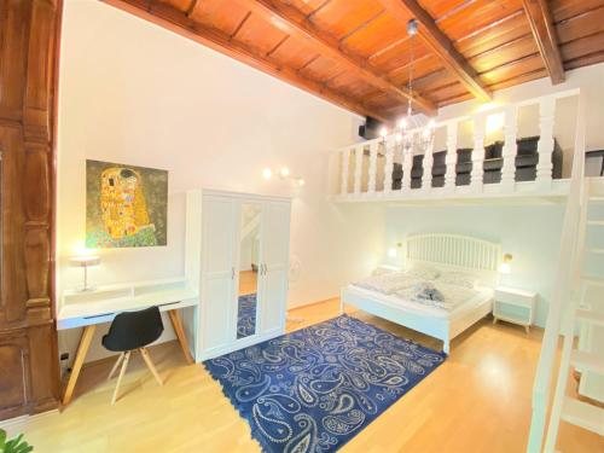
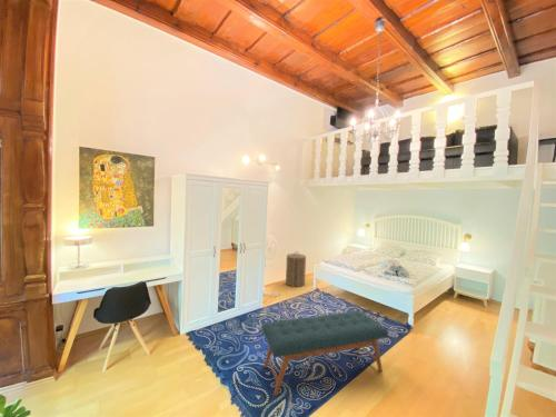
+ laundry hamper [285,250,307,288]
+ bench [261,310,389,397]
